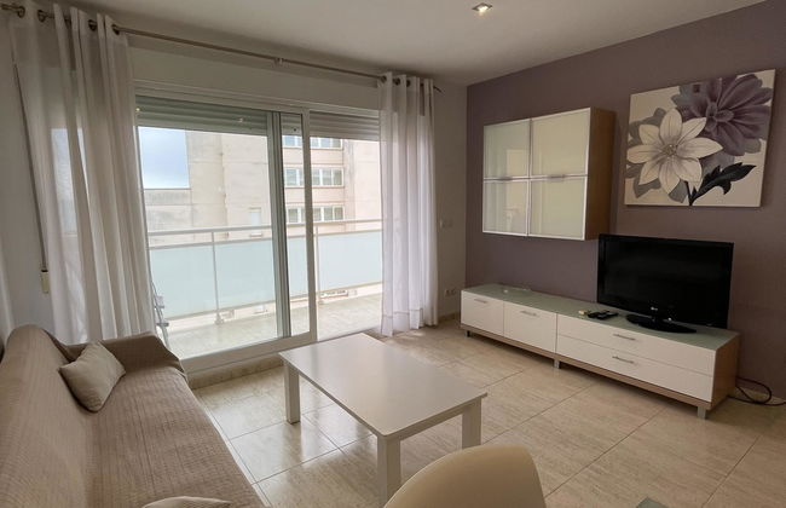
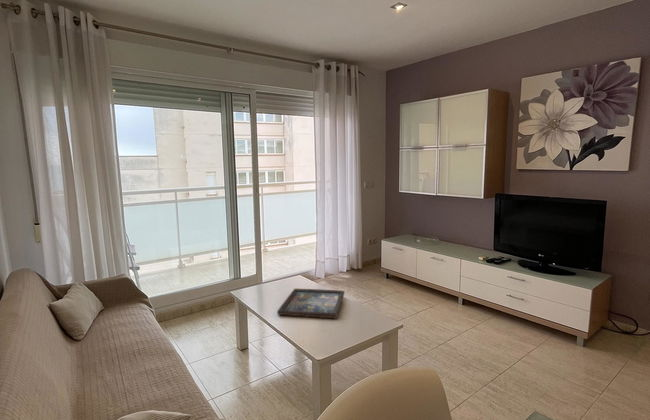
+ decorative tray [276,288,346,319]
